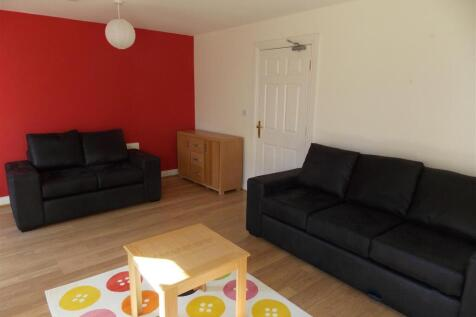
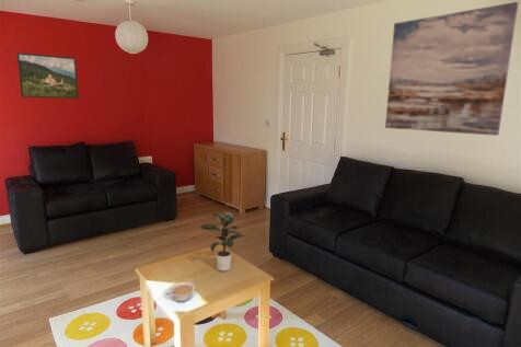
+ wall art [384,1,519,137]
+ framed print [15,51,80,100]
+ potted plant [200,211,245,273]
+ legume [165,280,196,303]
